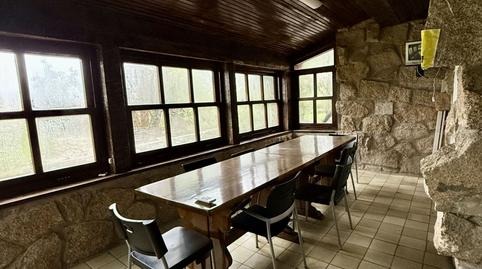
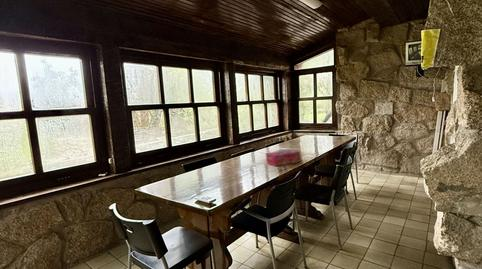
+ tissue box [265,148,301,167]
